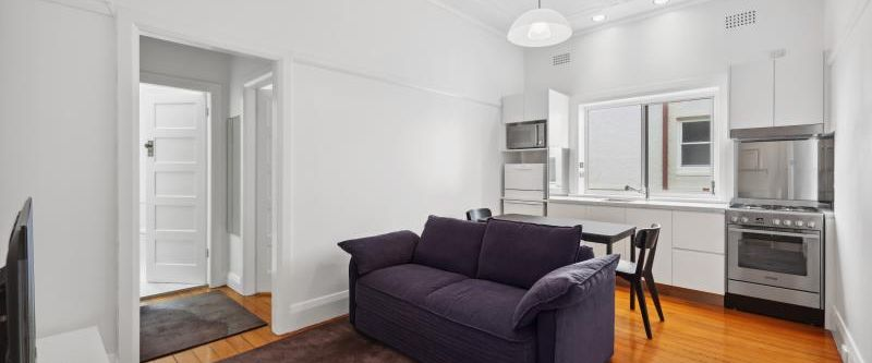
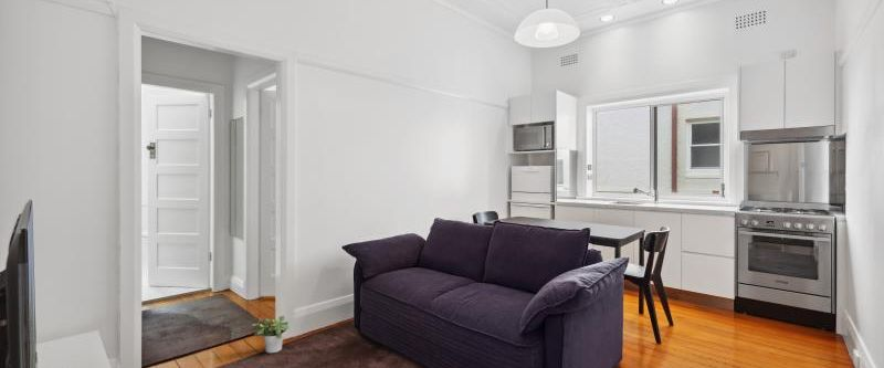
+ potted plant [251,315,291,354]
